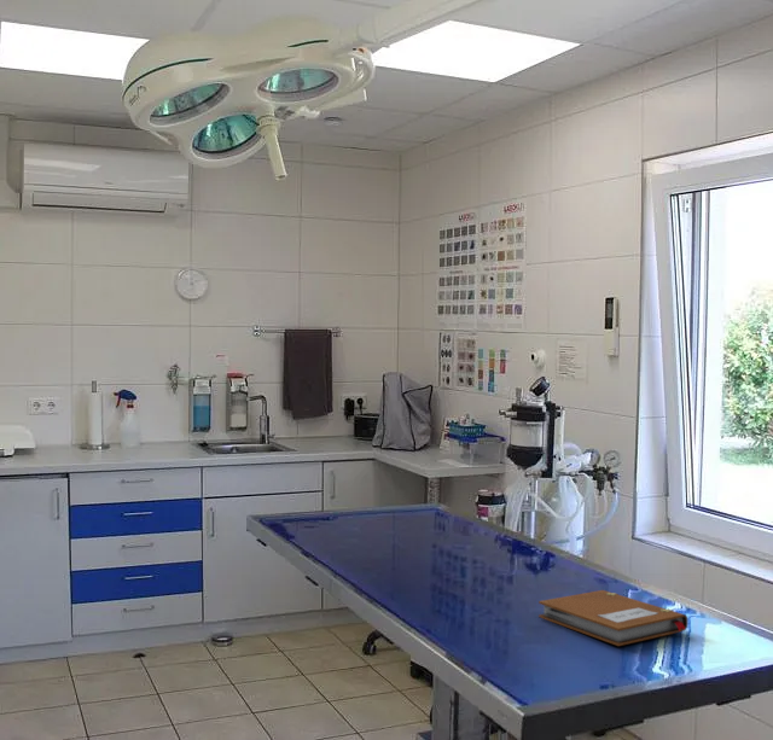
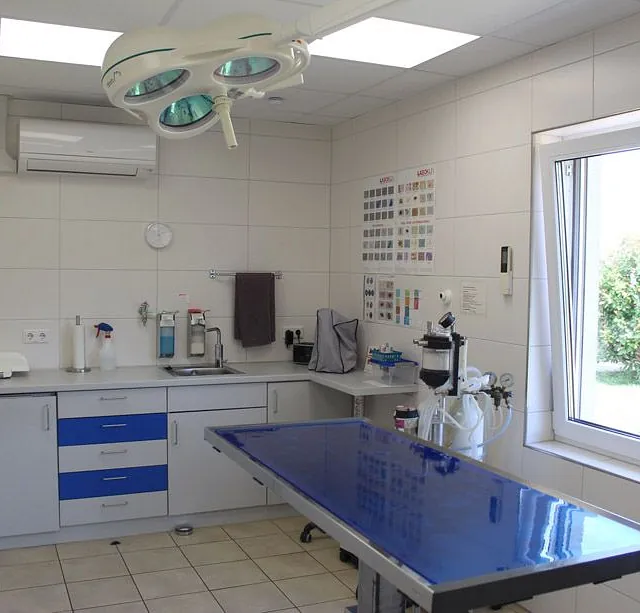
- notebook [537,589,688,647]
